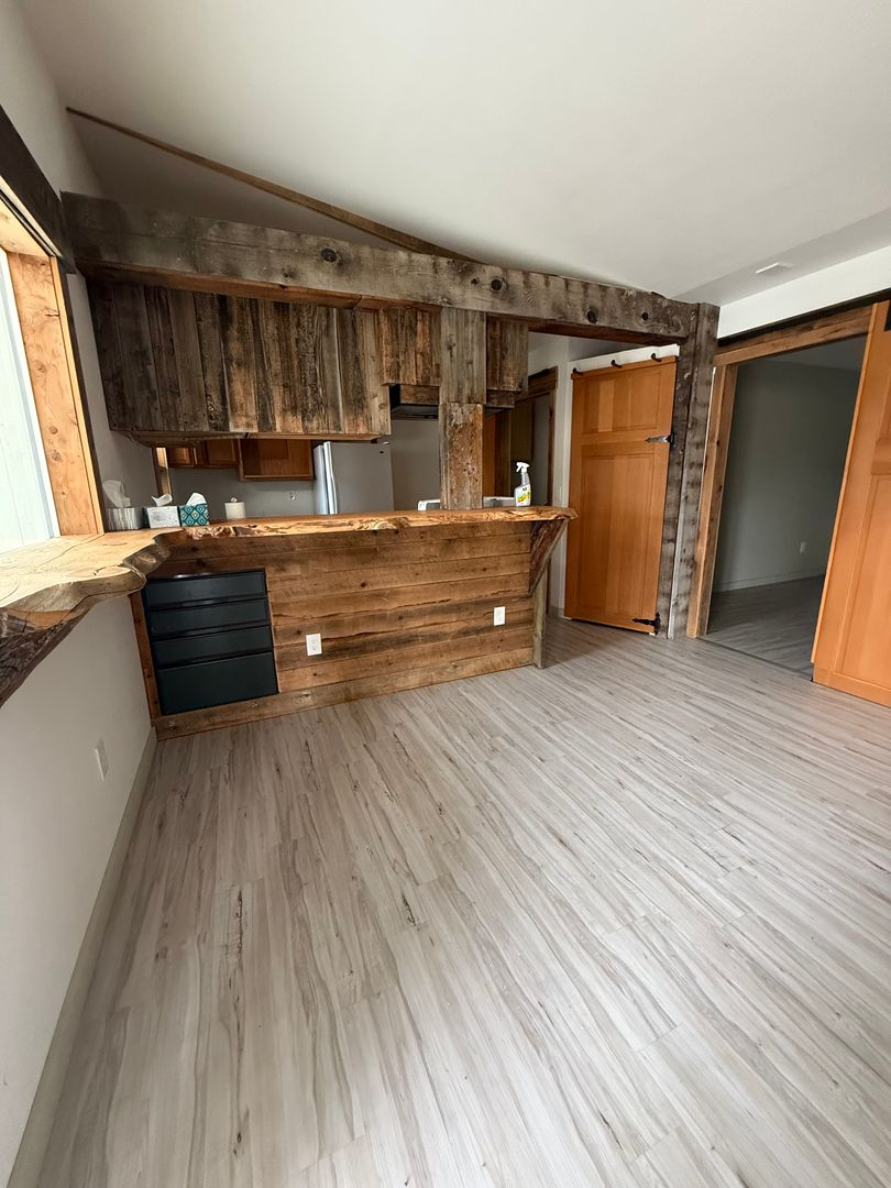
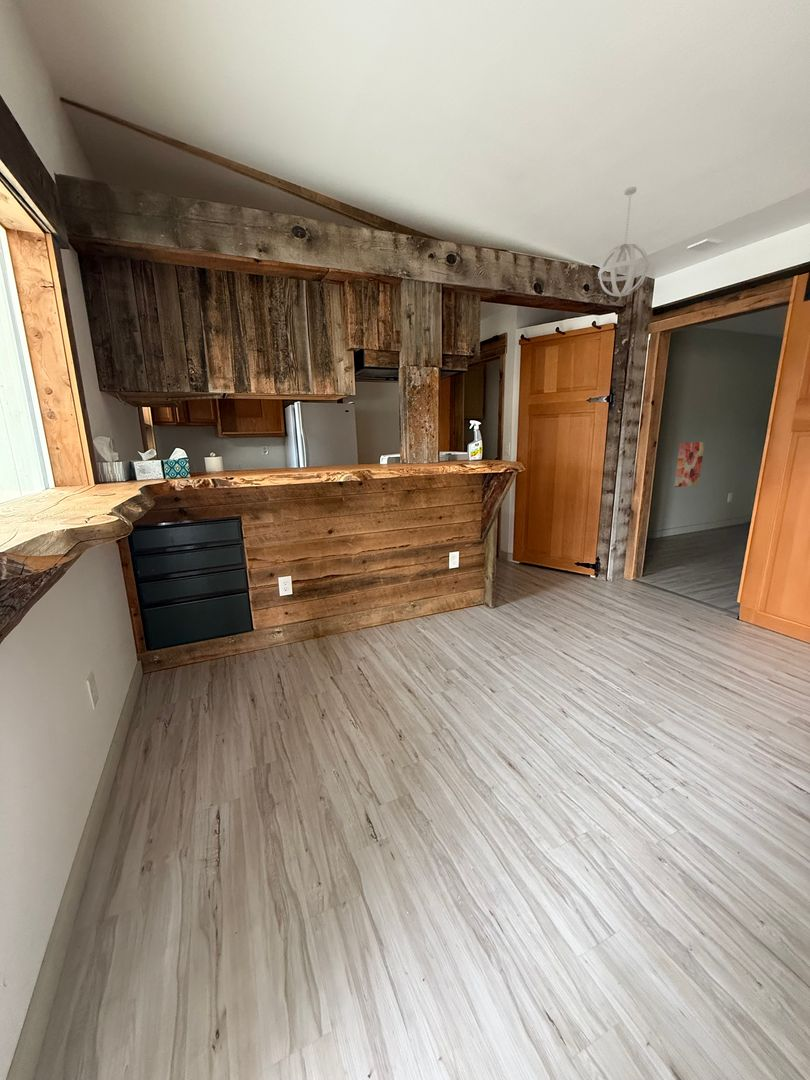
+ pendant light [597,186,650,298]
+ wall art [673,441,706,488]
